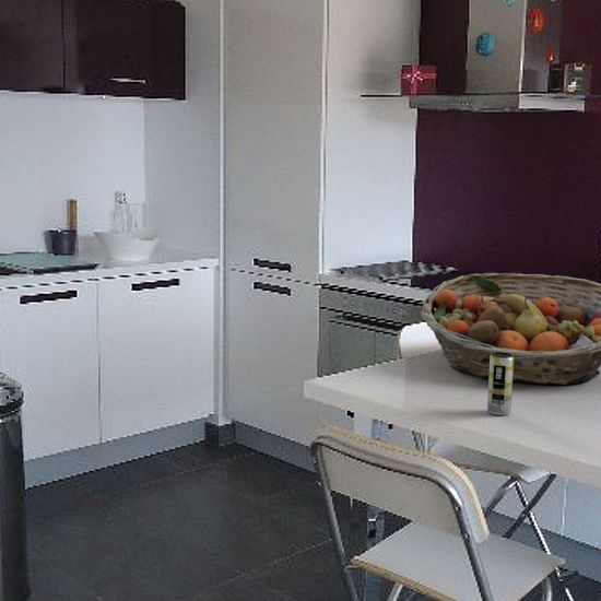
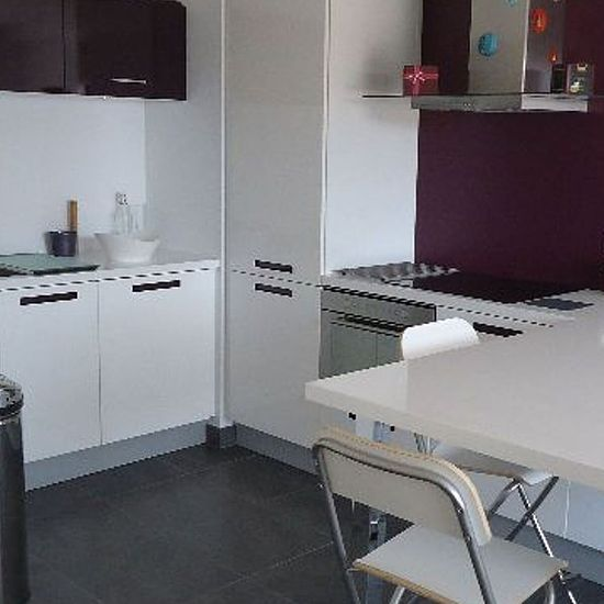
- fruit basket [420,272,601,386]
- beverage can [486,352,514,416]
